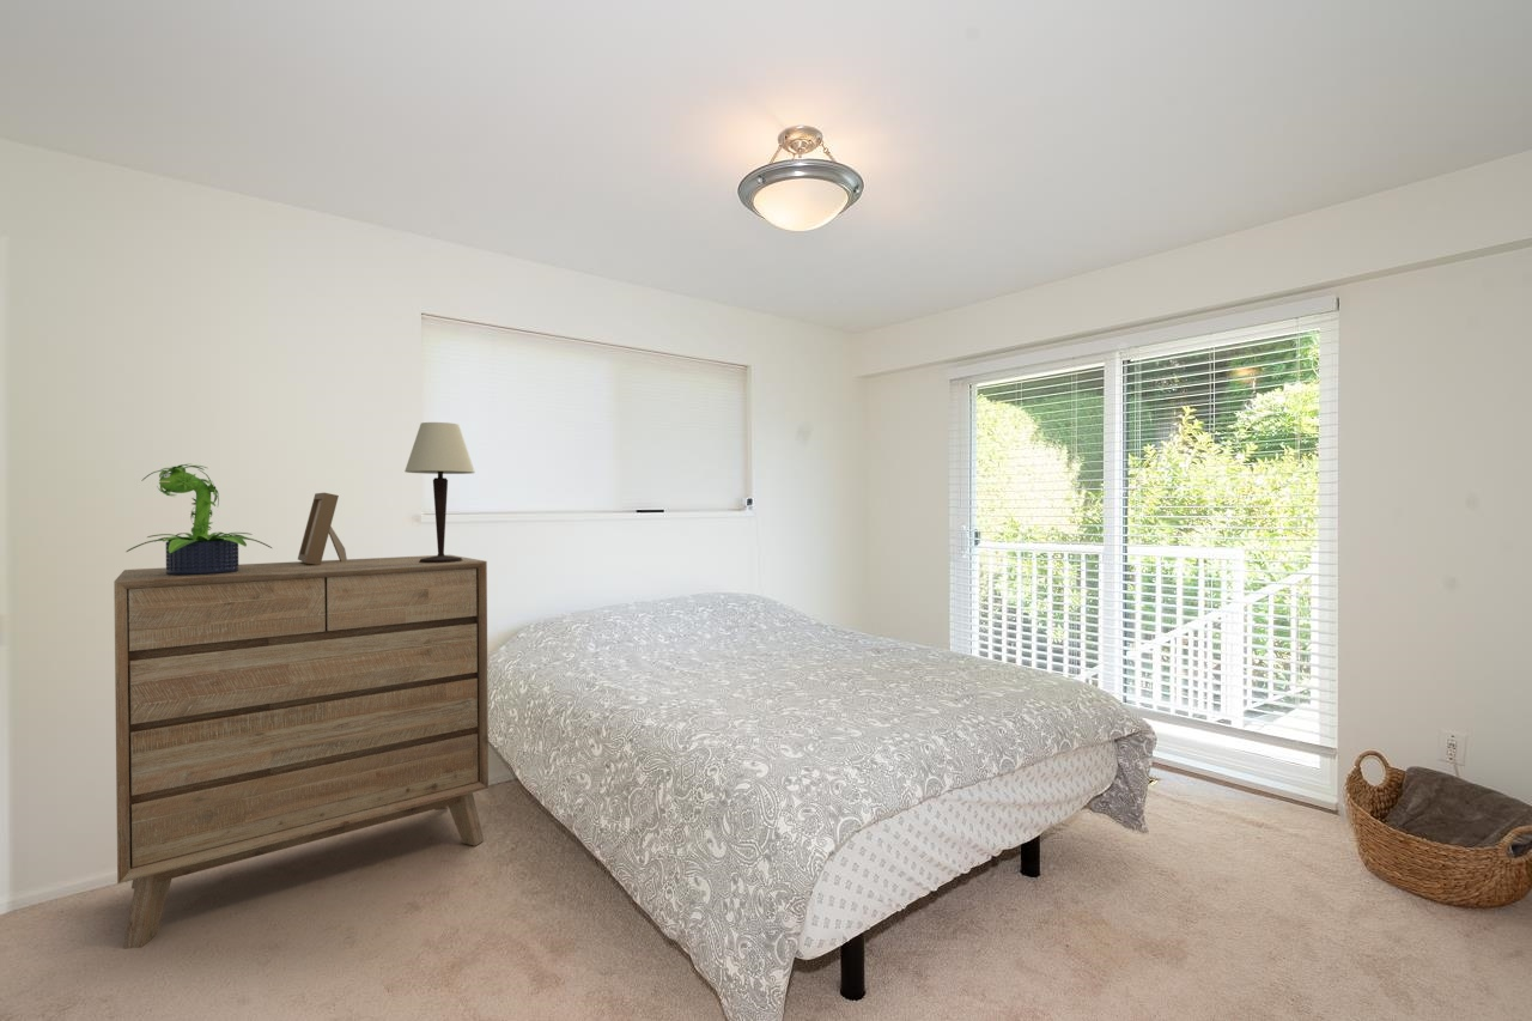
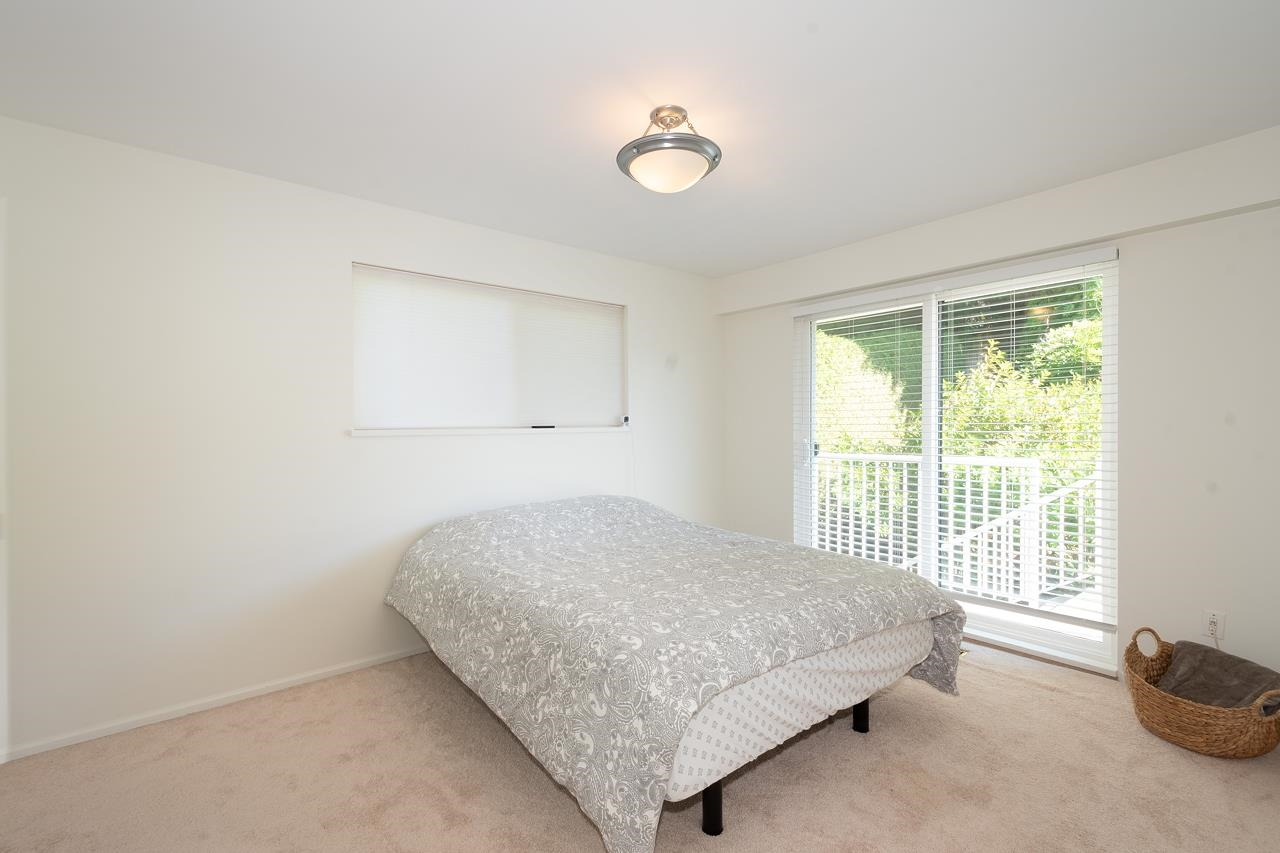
- table lamp [403,421,476,563]
- photo frame [297,492,348,565]
- potted plant [126,463,273,576]
- dresser [113,554,490,950]
